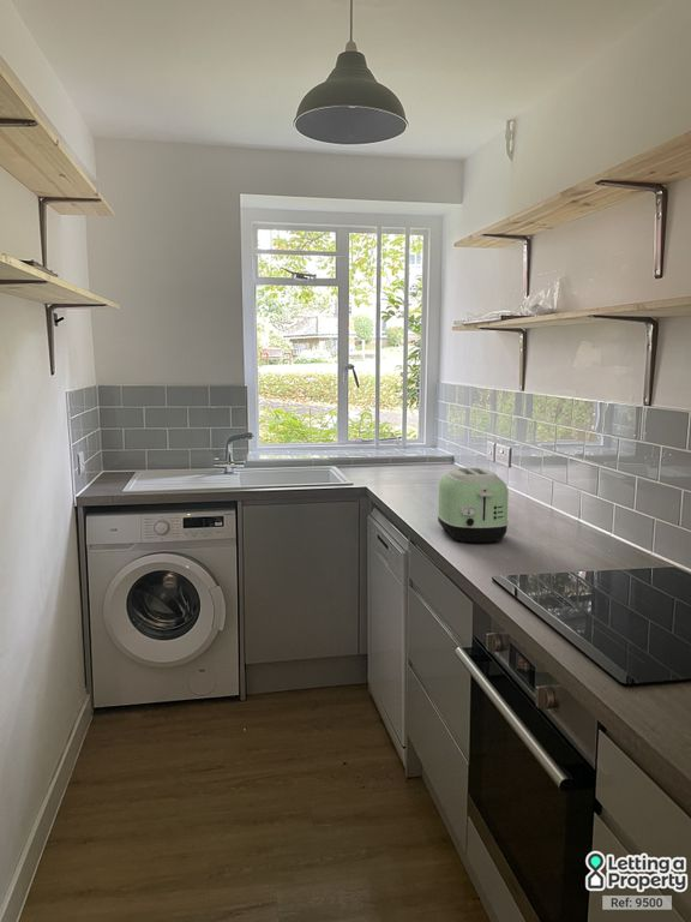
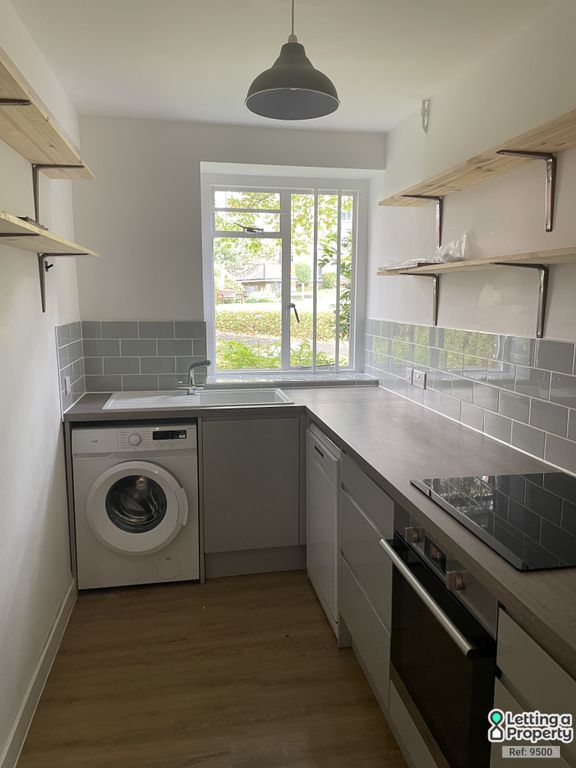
- toaster [435,466,510,544]
